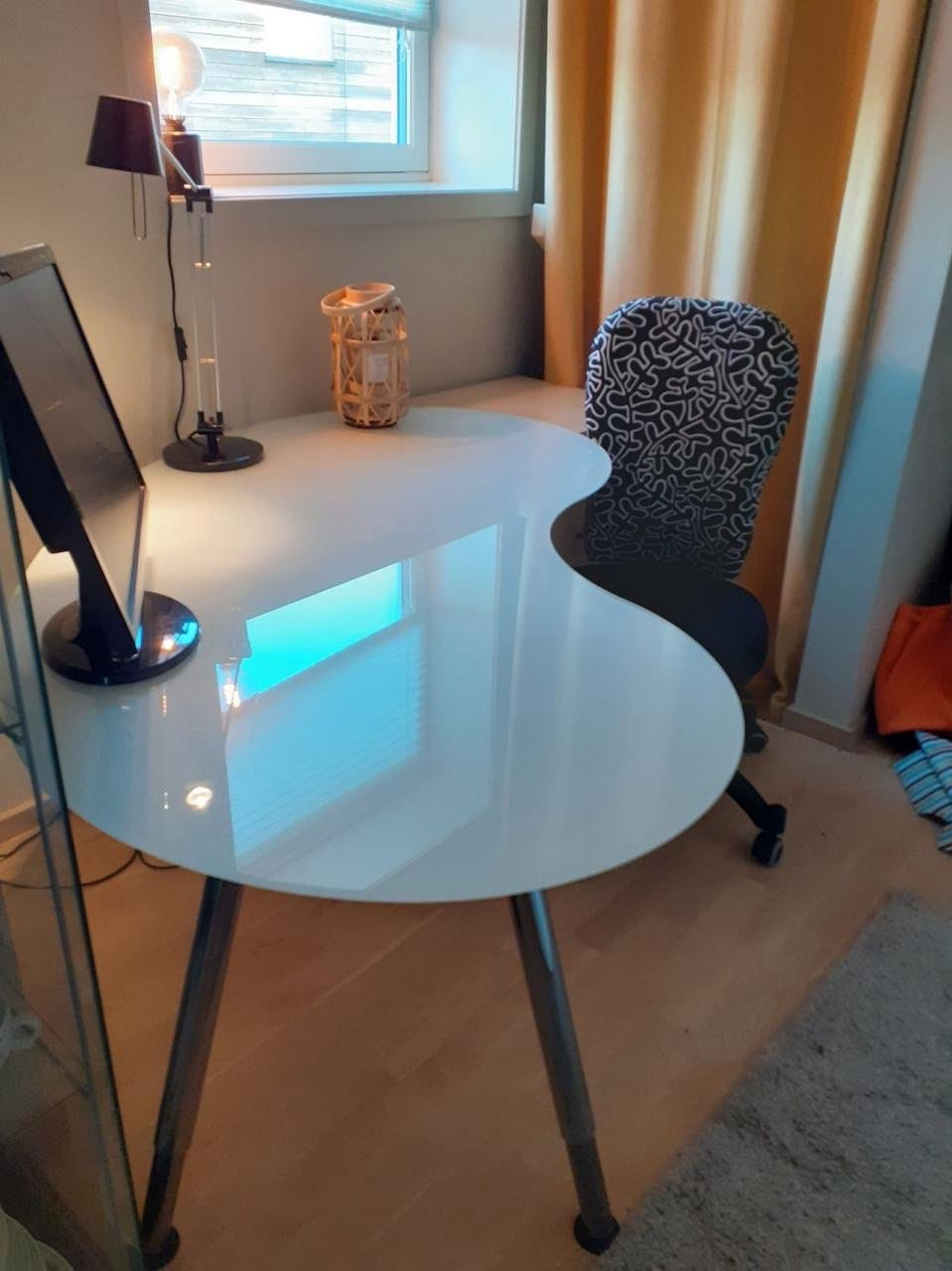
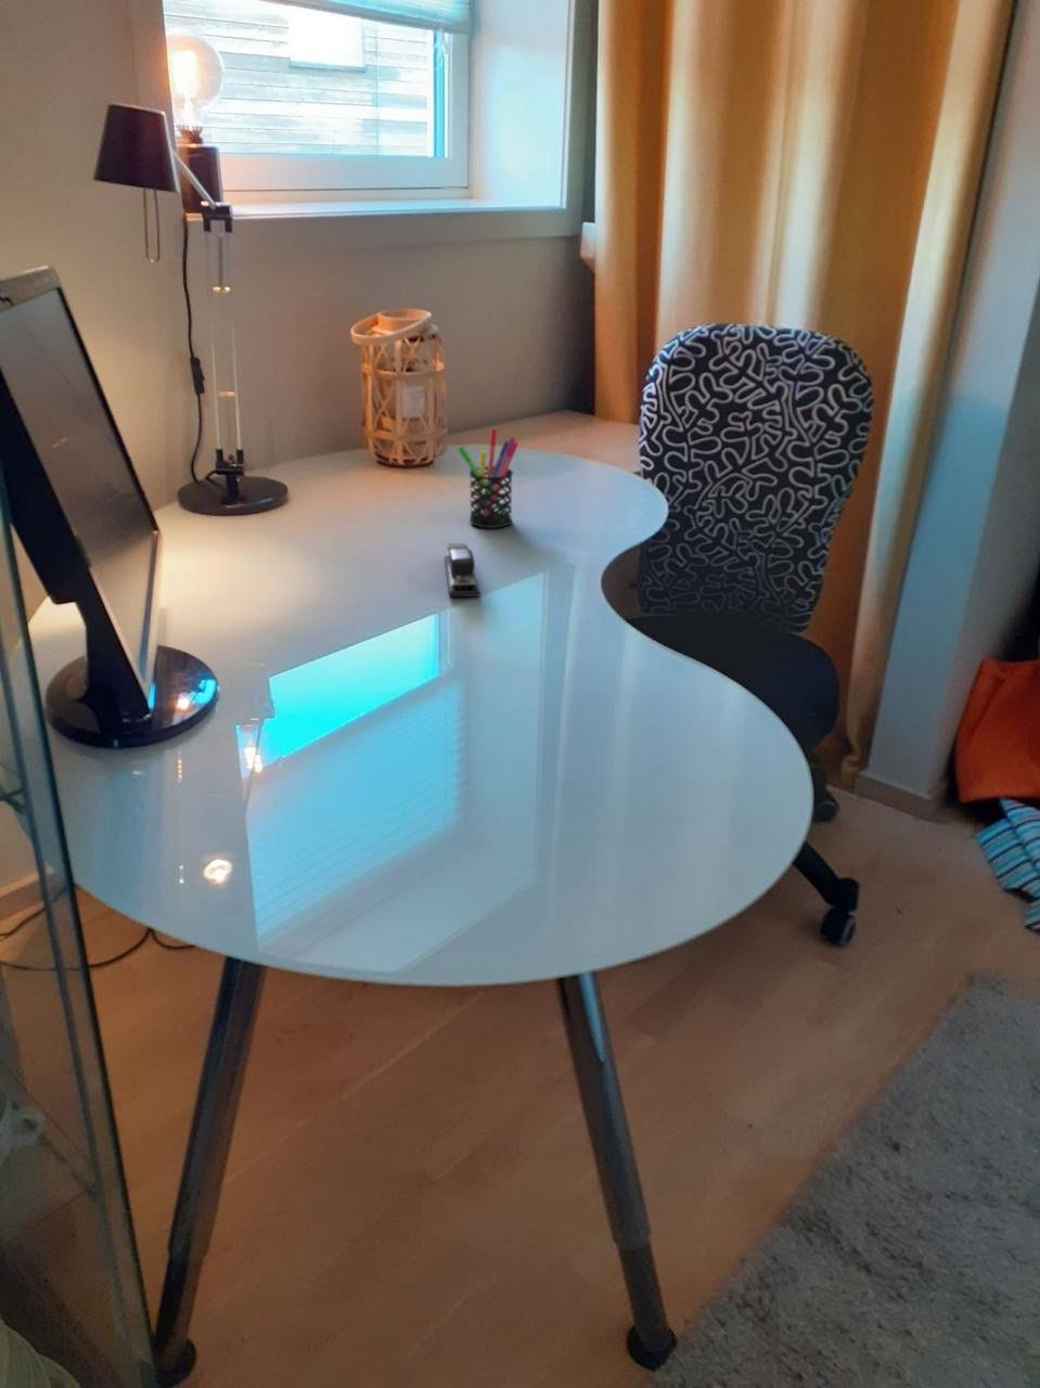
+ pen holder [457,427,520,530]
+ stapler [444,542,482,597]
